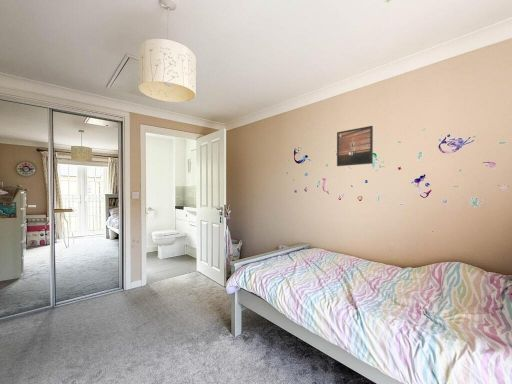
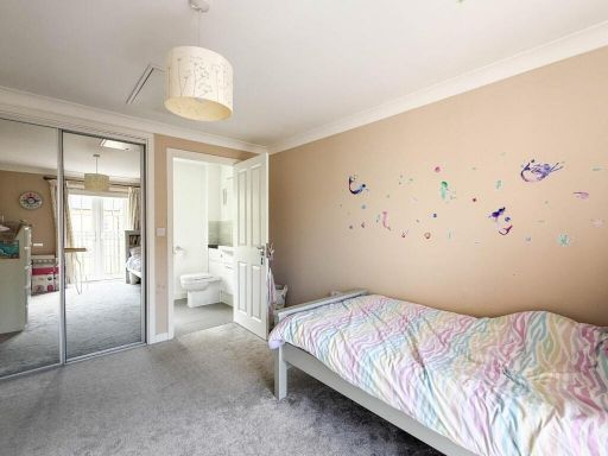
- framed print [336,125,374,167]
